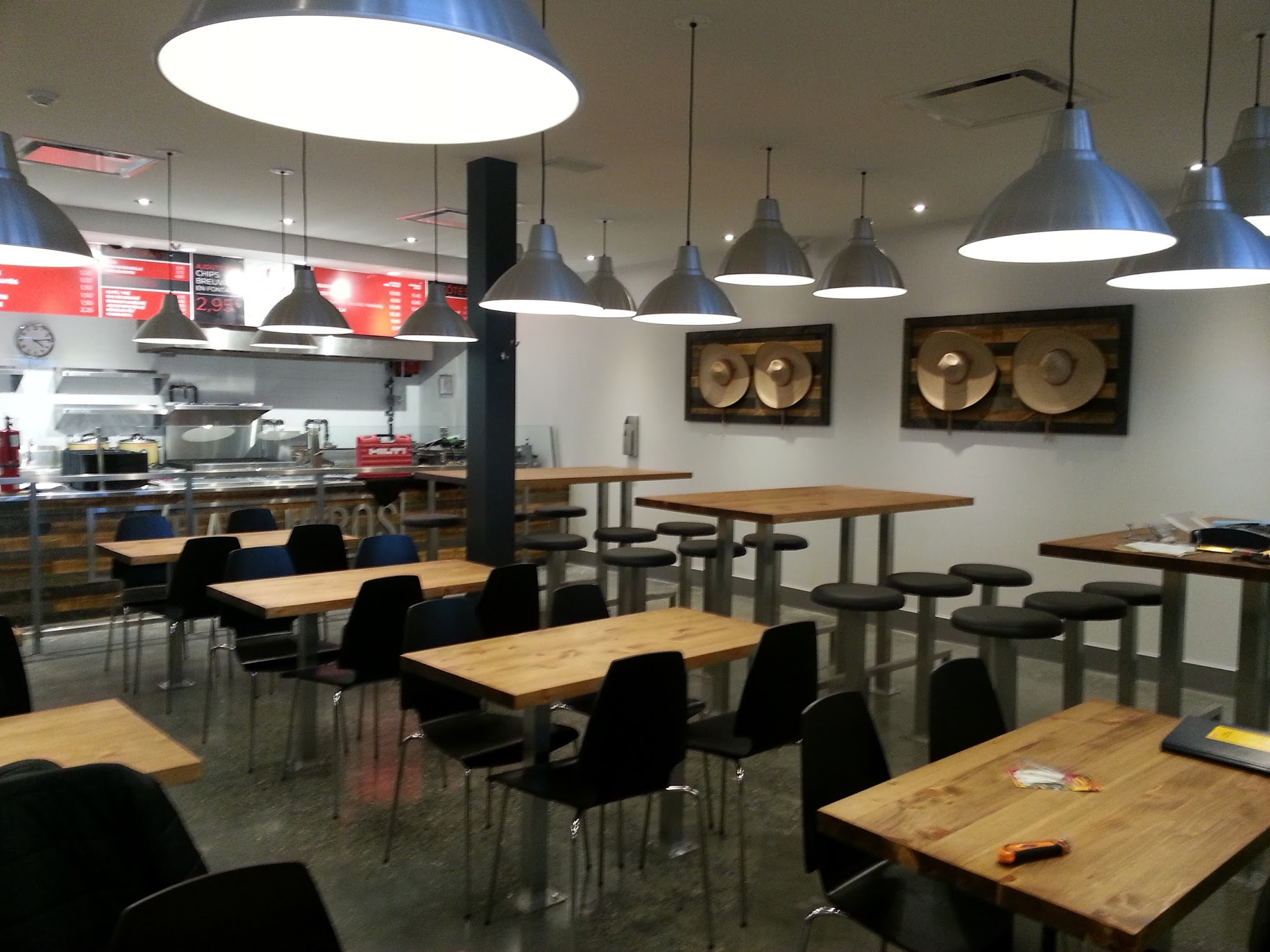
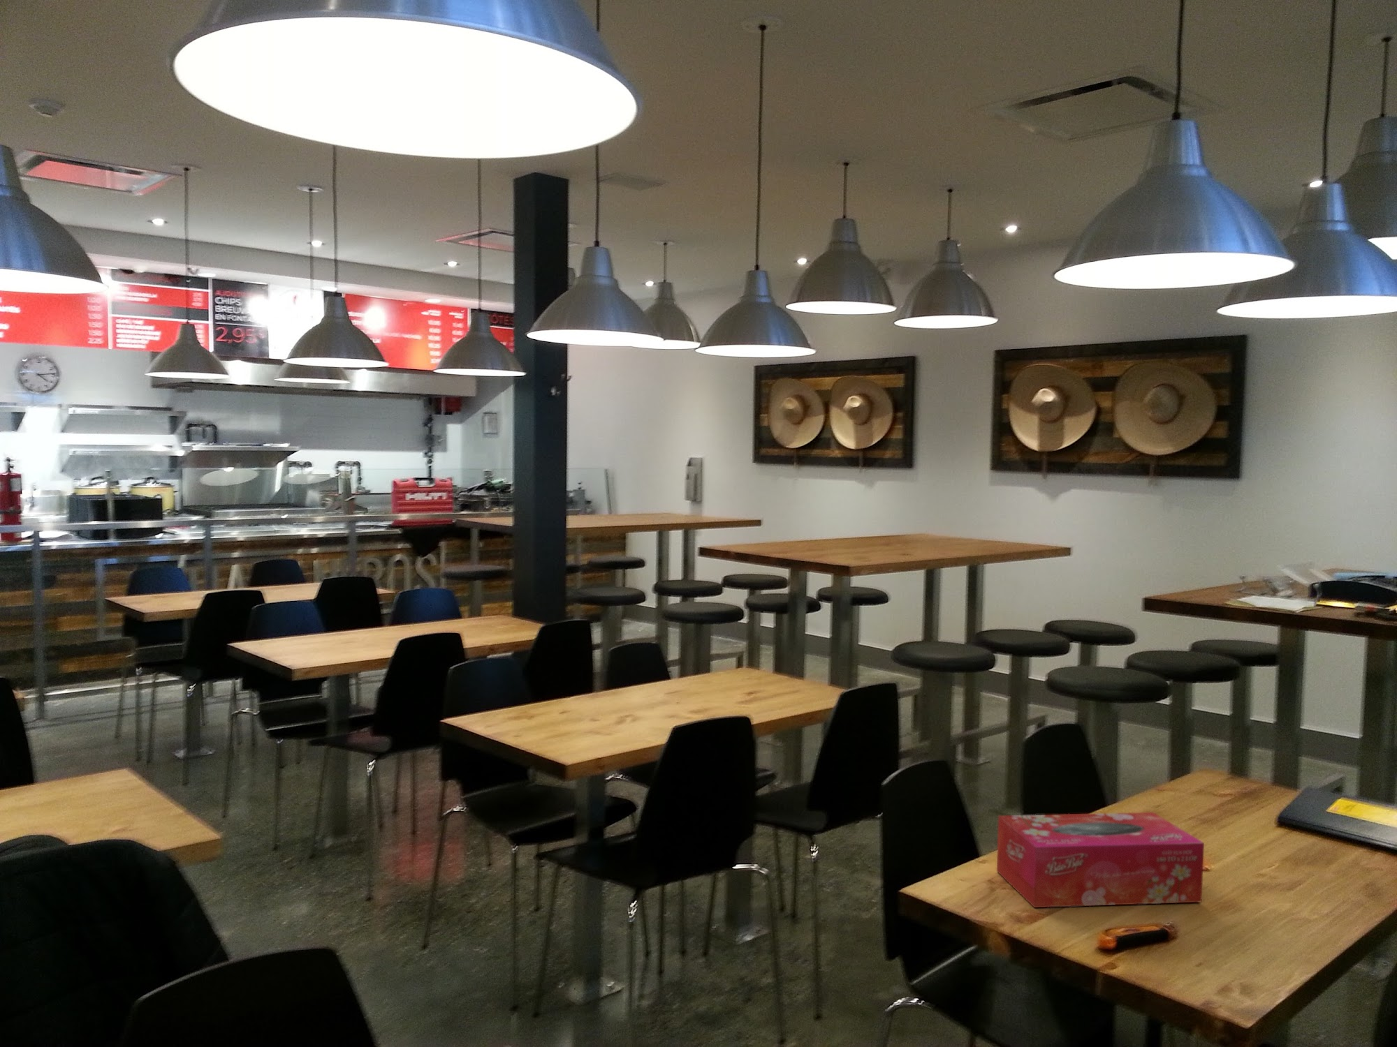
+ tissue box [997,812,1204,908]
